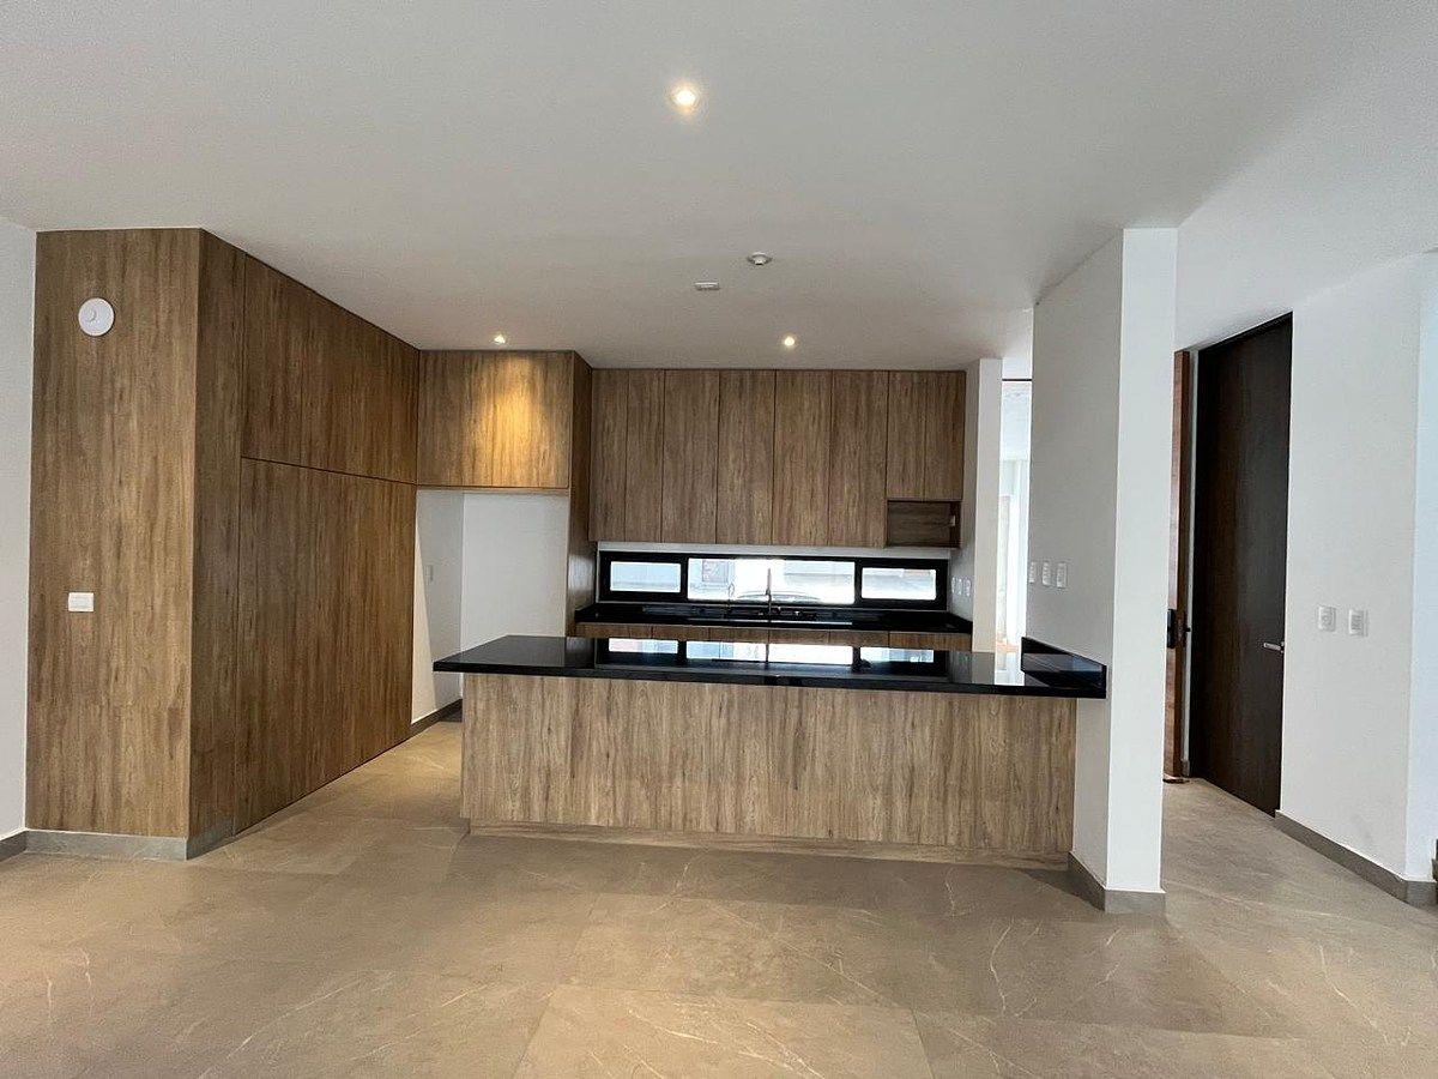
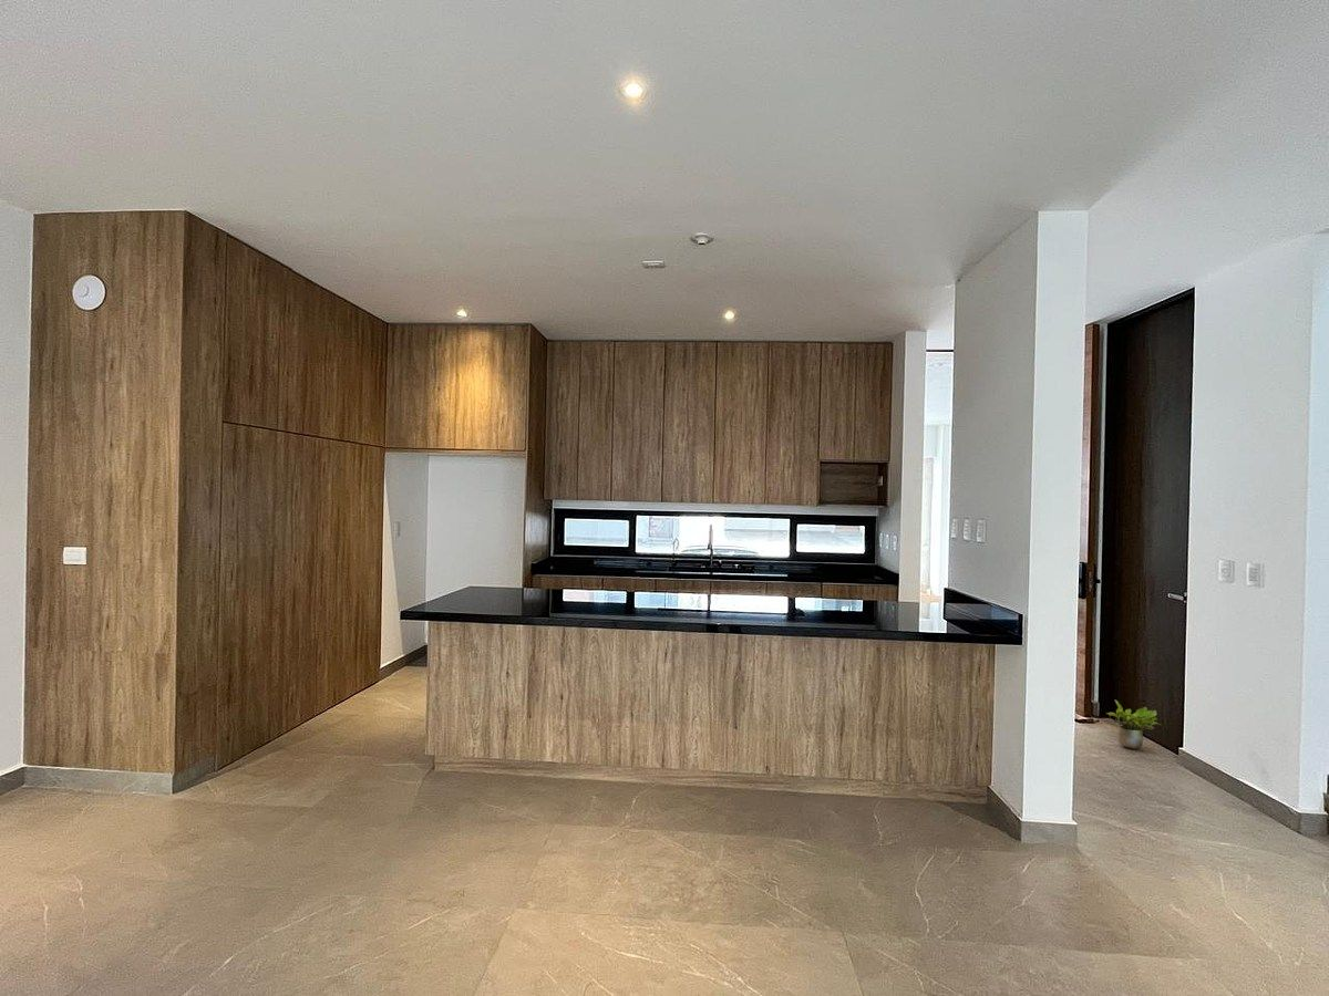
+ potted plant [1105,699,1162,750]
